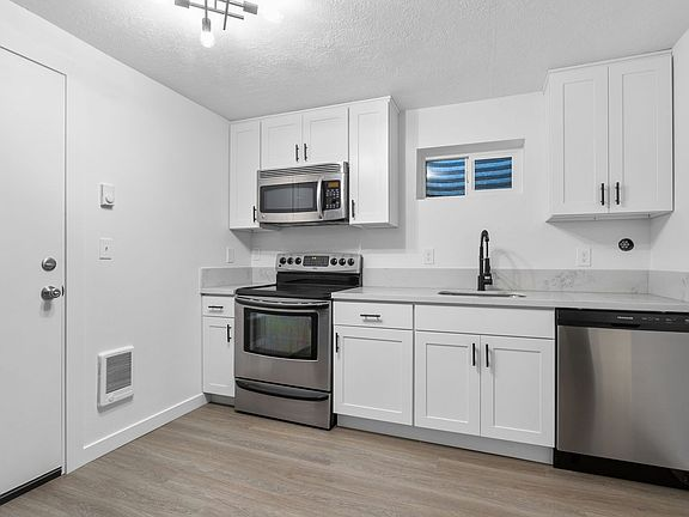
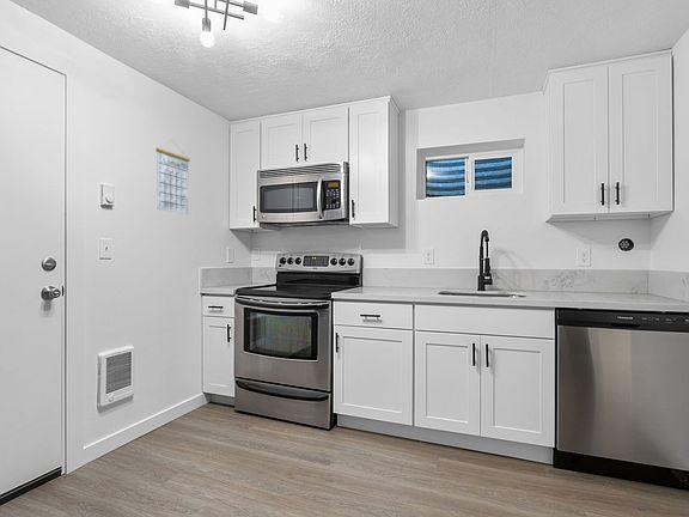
+ calendar [154,139,190,215]
